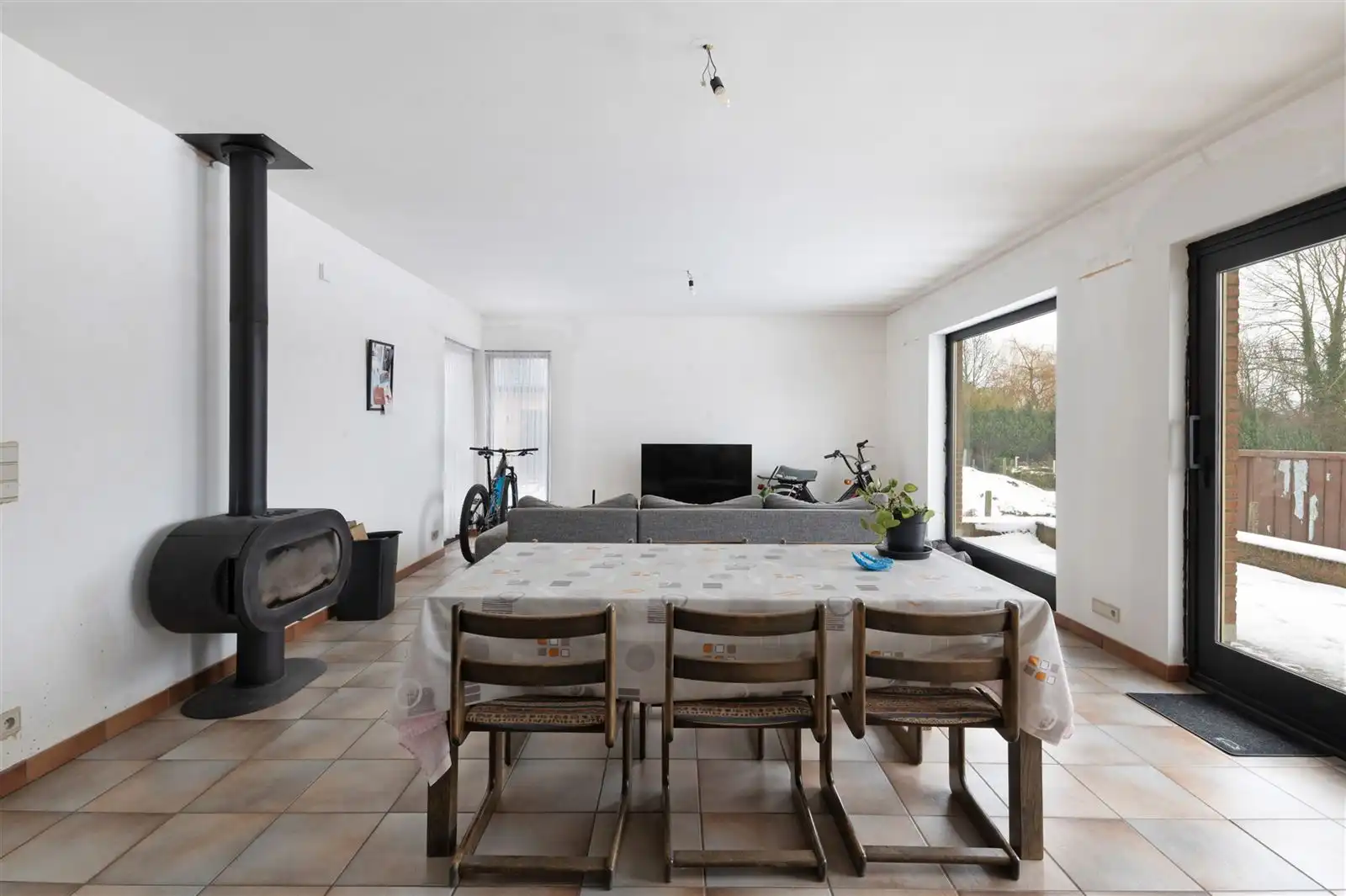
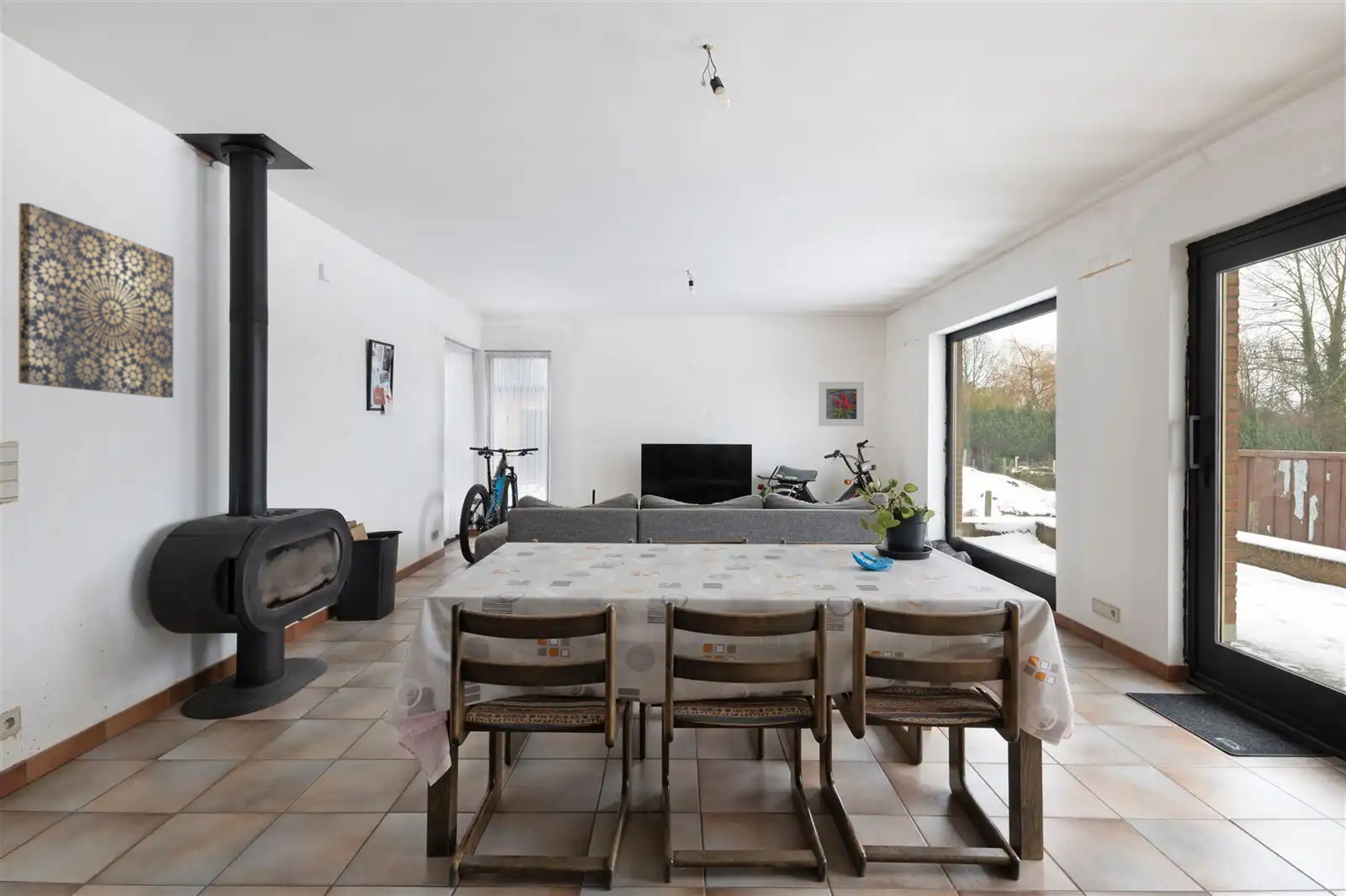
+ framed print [818,381,865,427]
+ wall art [18,202,175,399]
